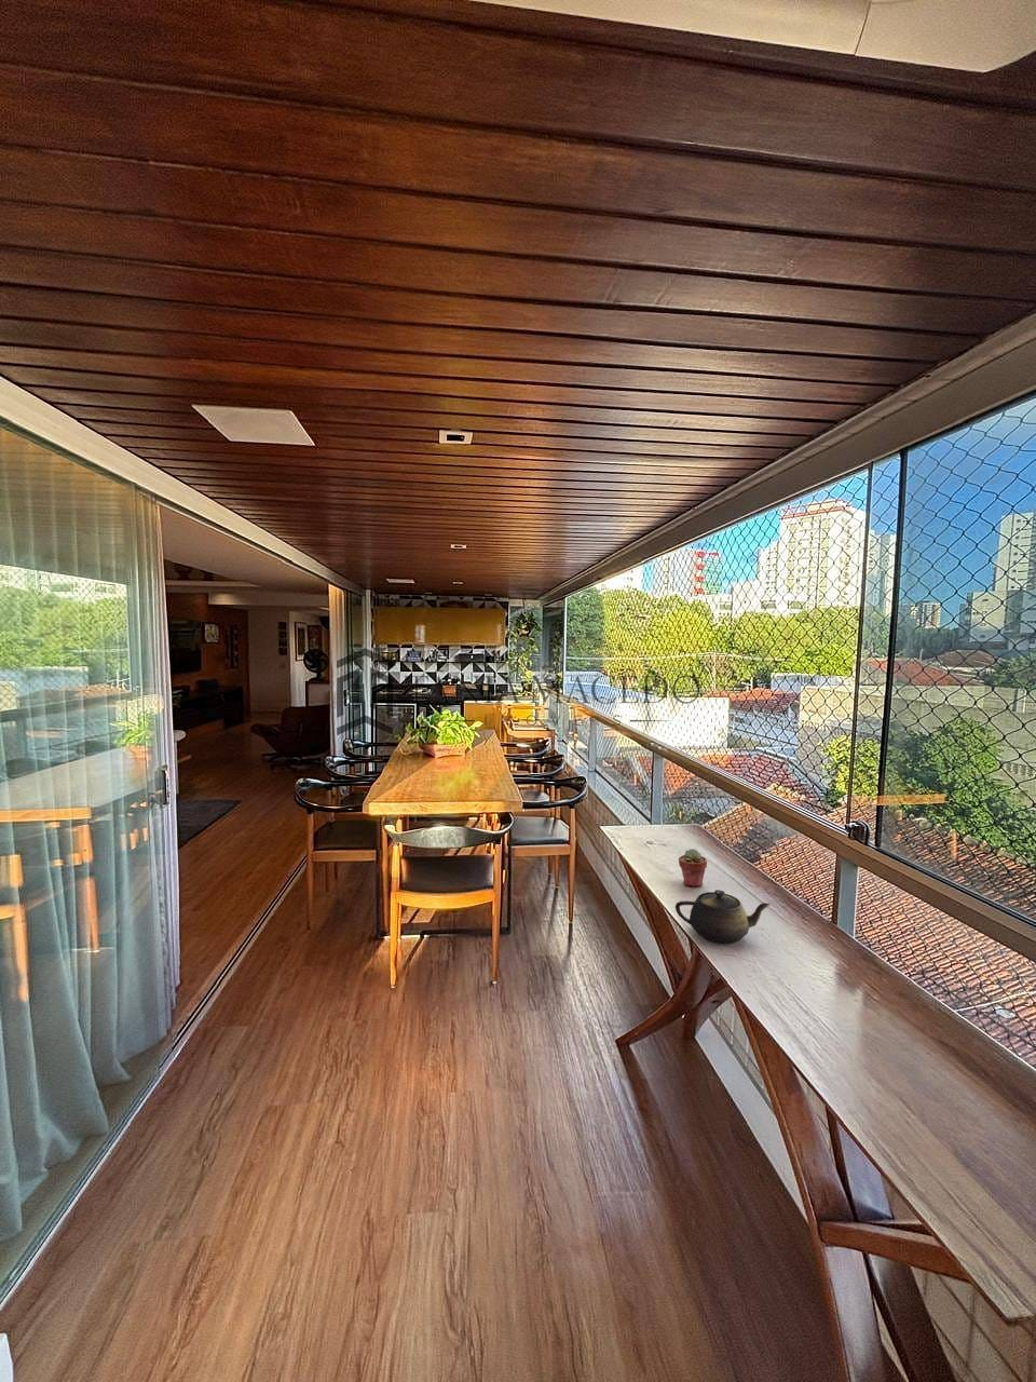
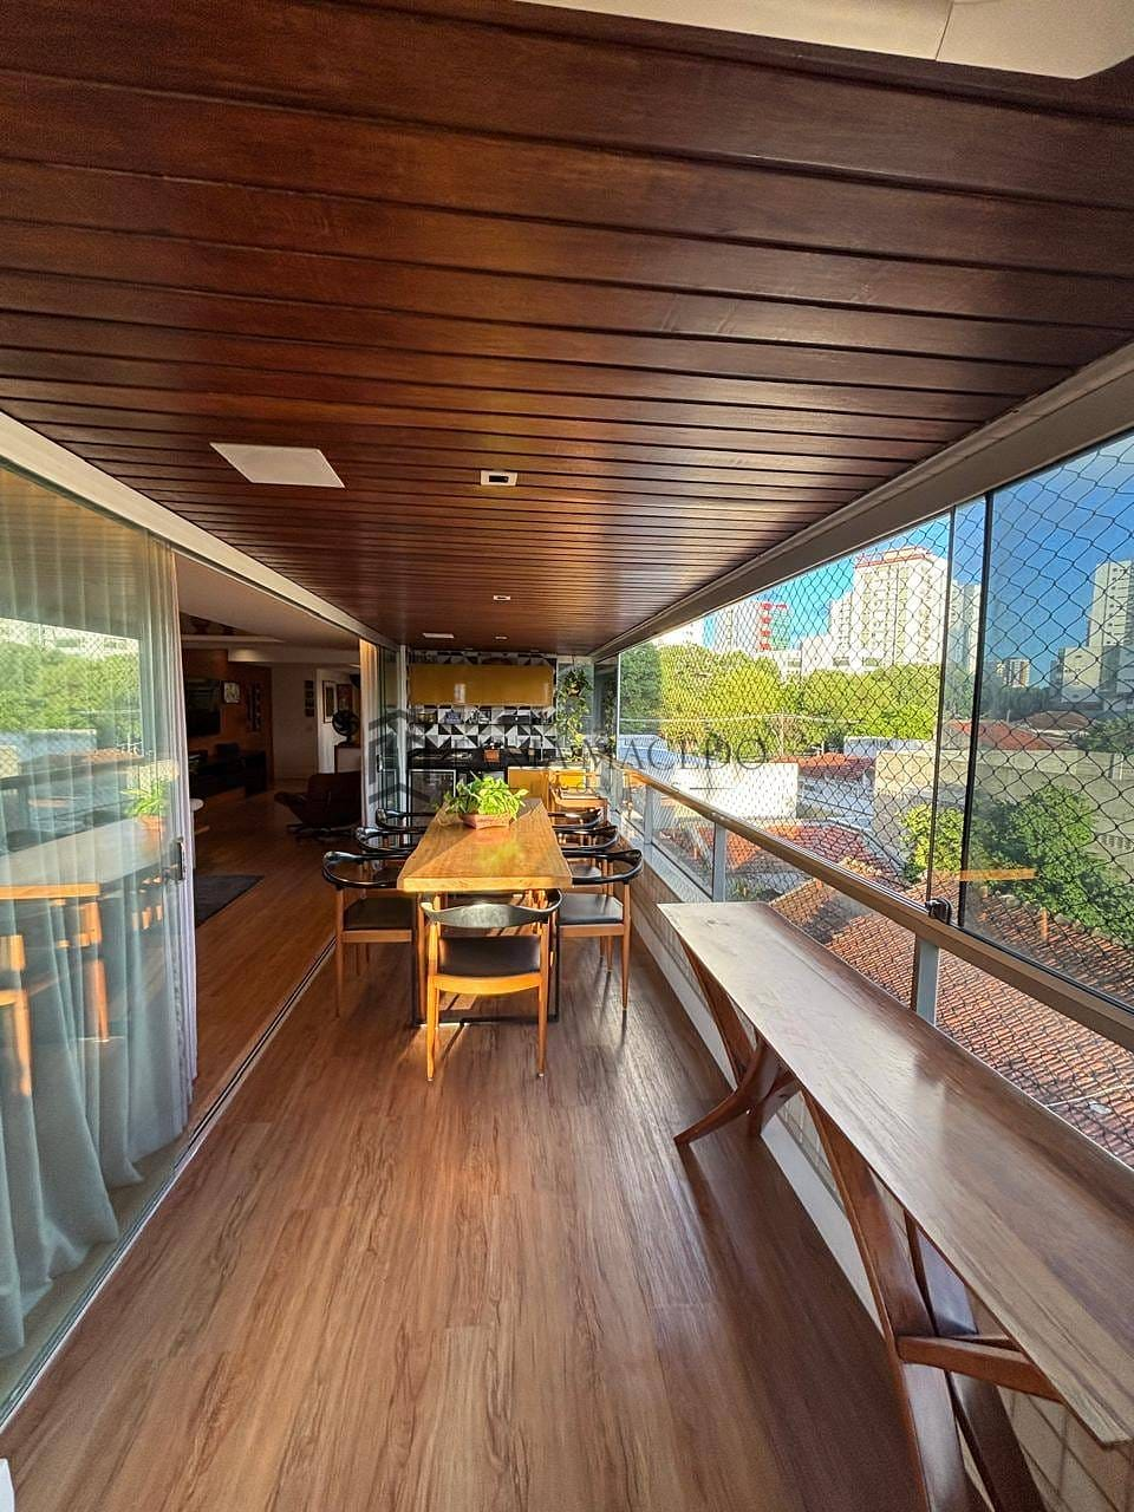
- potted succulent [678,848,708,888]
- teapot [675,889,772,945]
